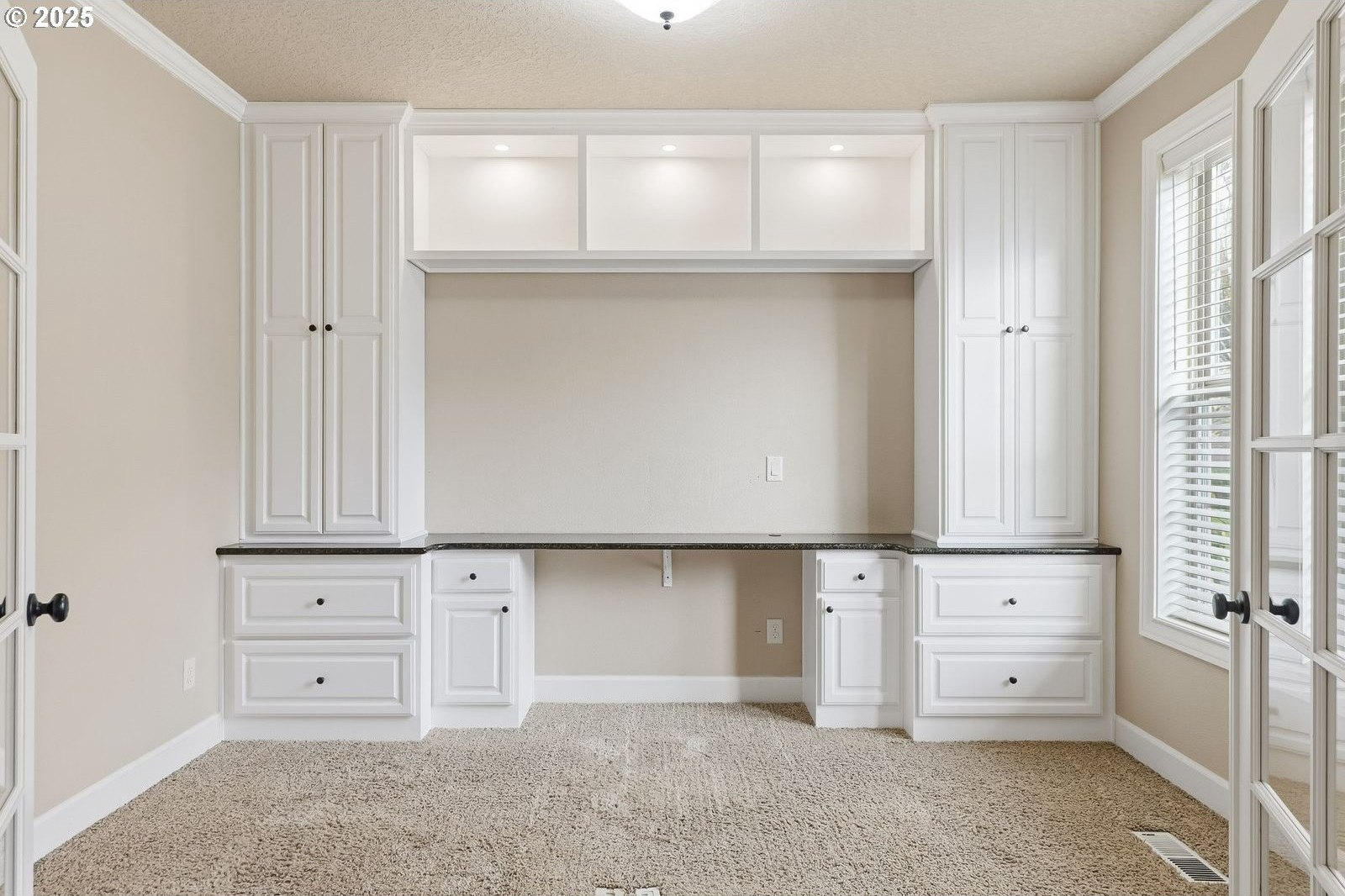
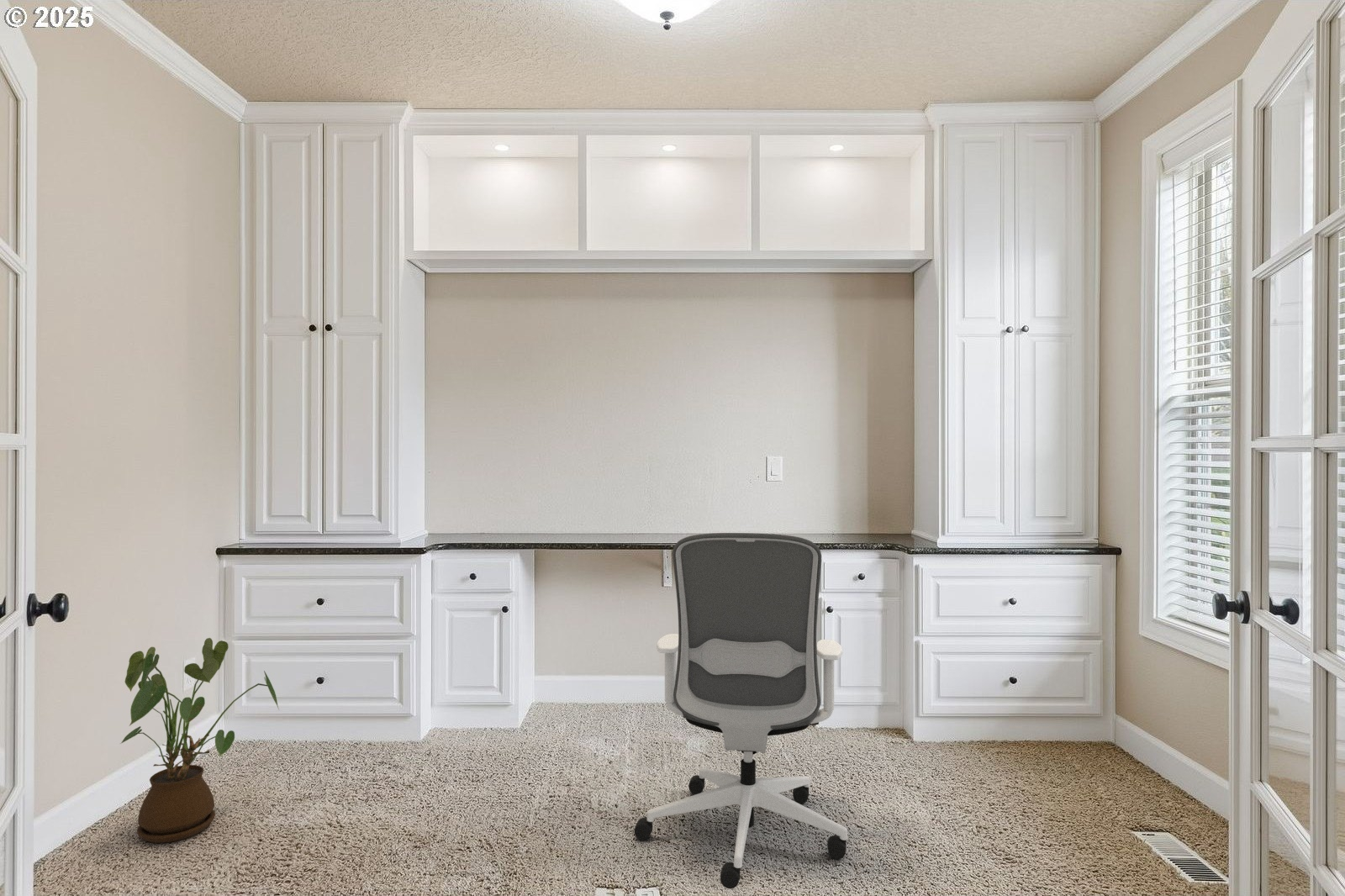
+ house plant [119,637,280,844]
+ office chair [634,532,848,889]
